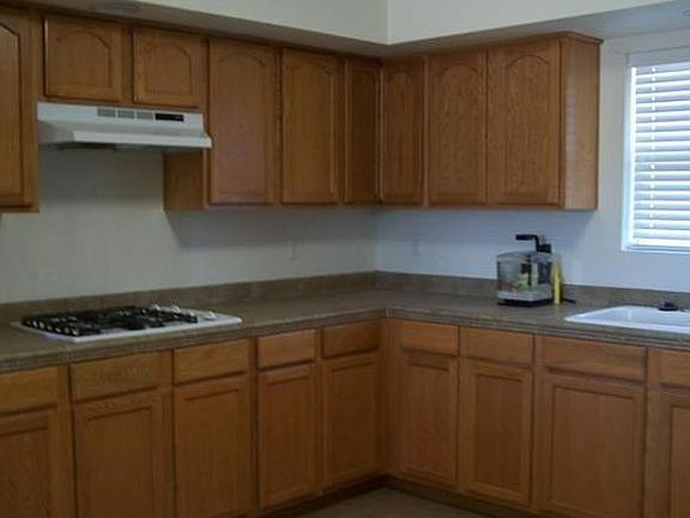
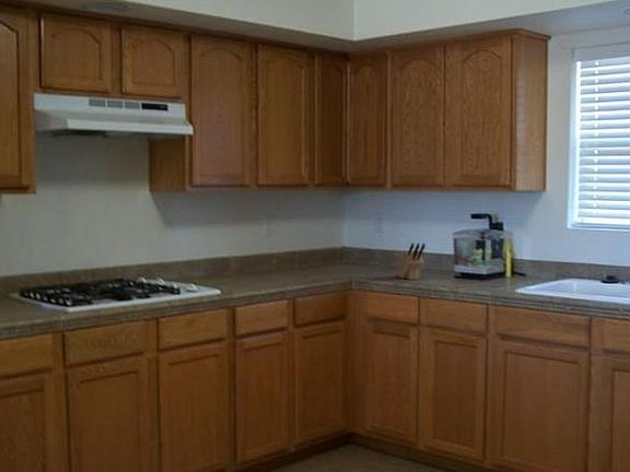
+ knife block [395,241,427,281]
